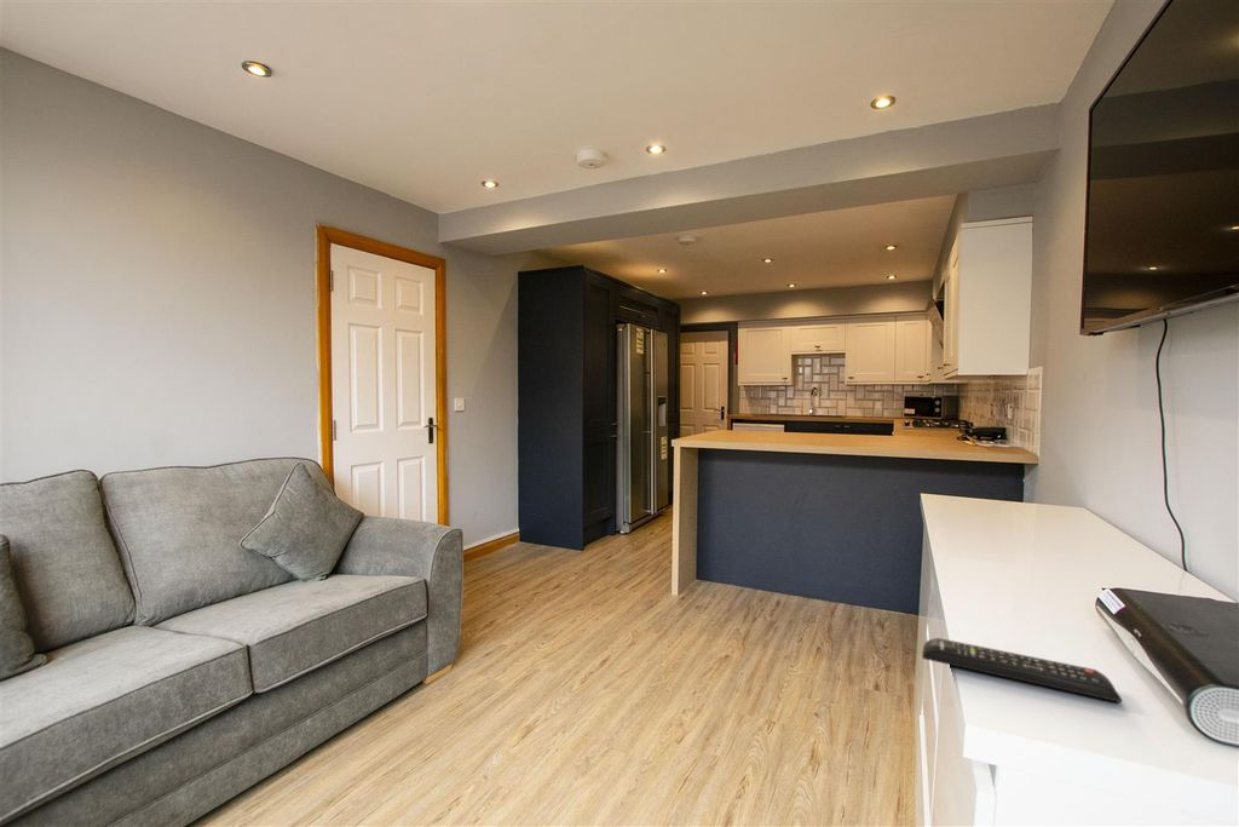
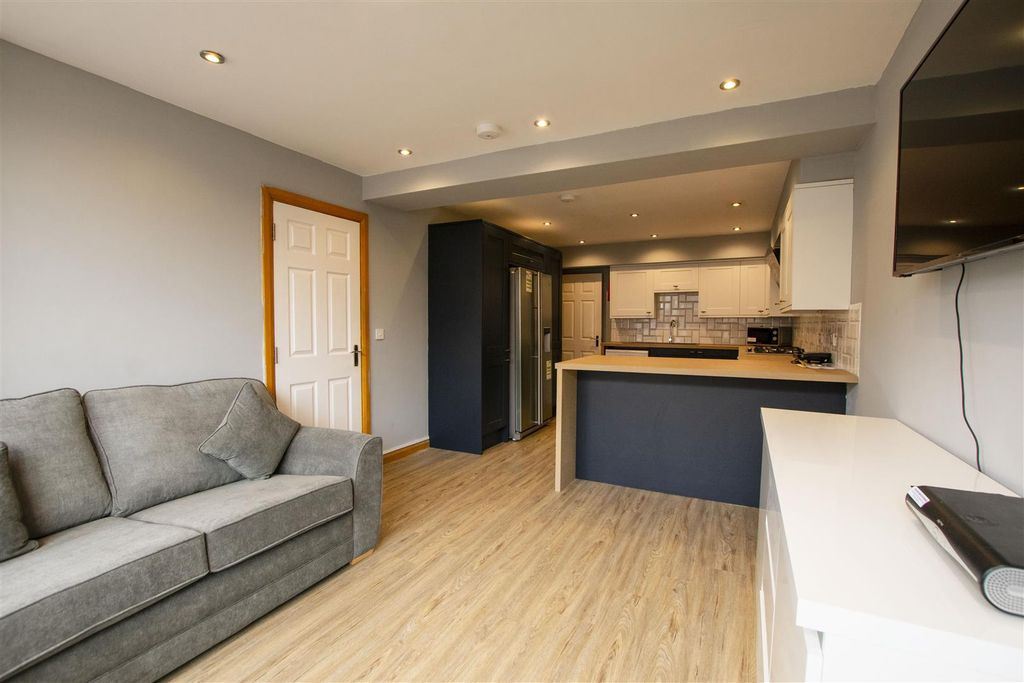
- remote control [921,637,1123,703]
